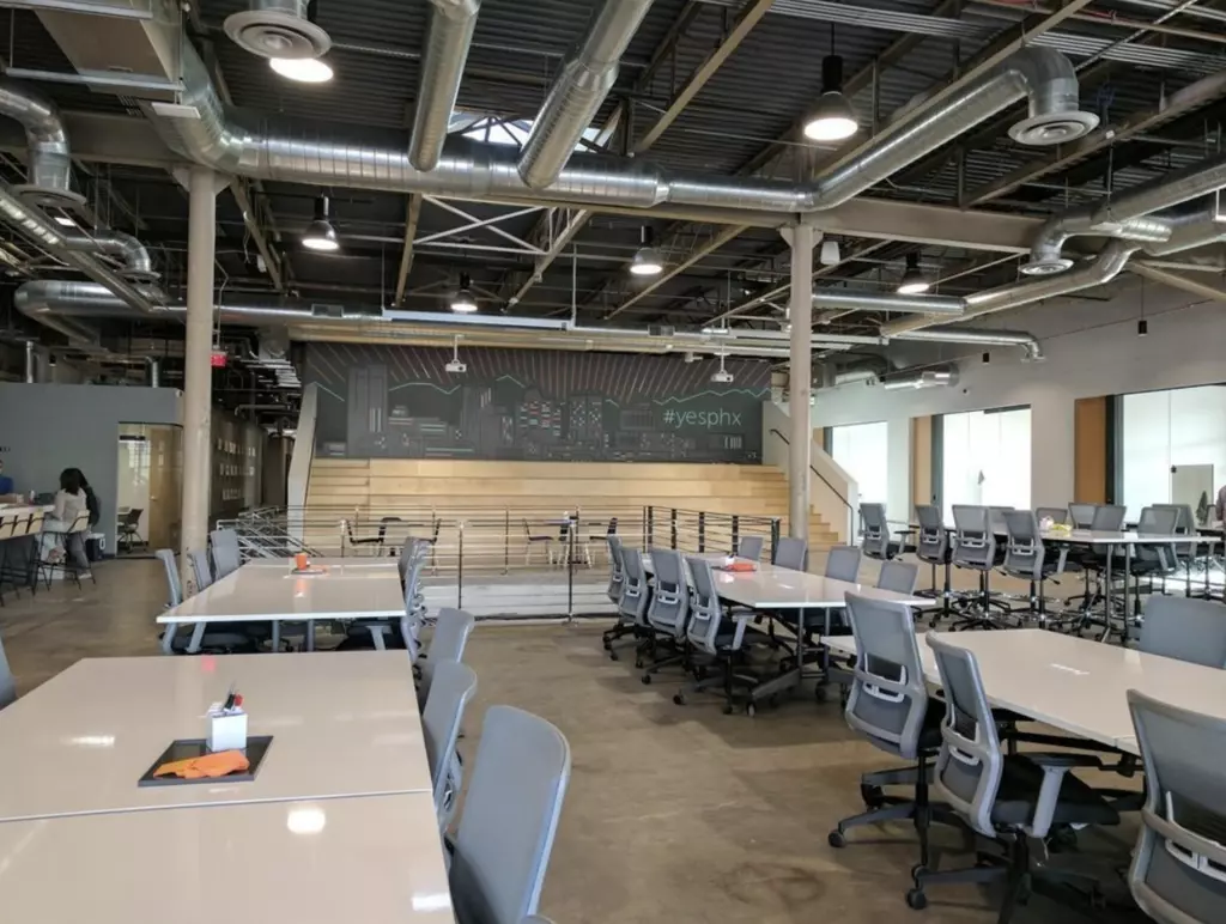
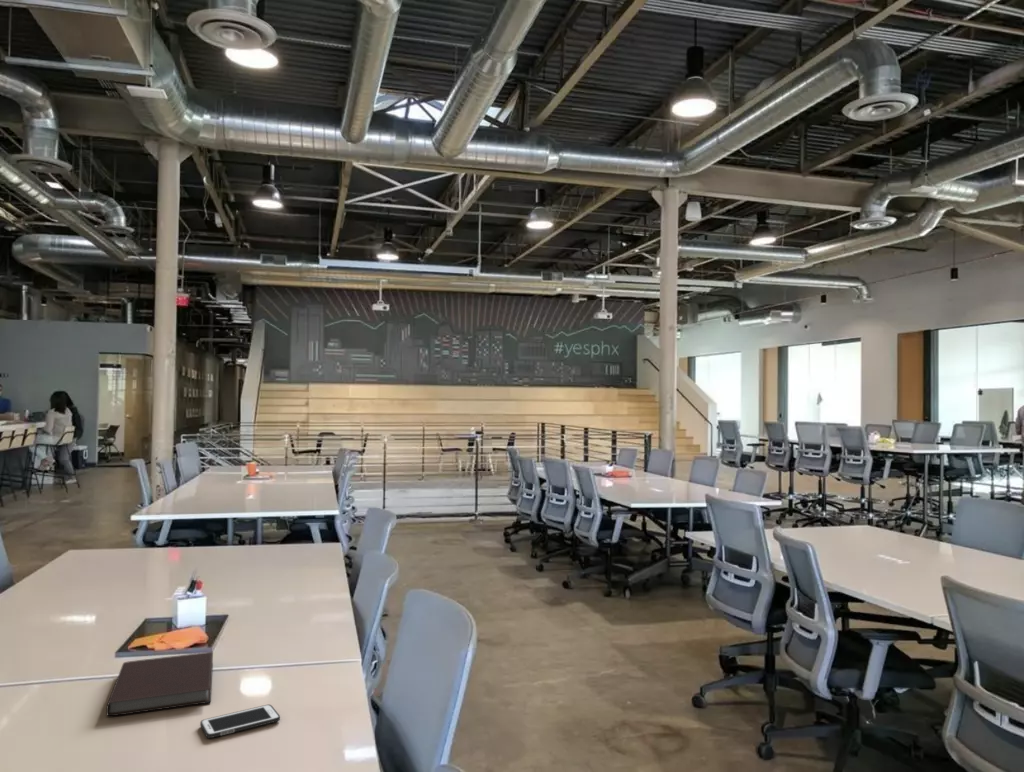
+ cell phone [199,704,281,739]
+ notebook [105,651,214,717]
